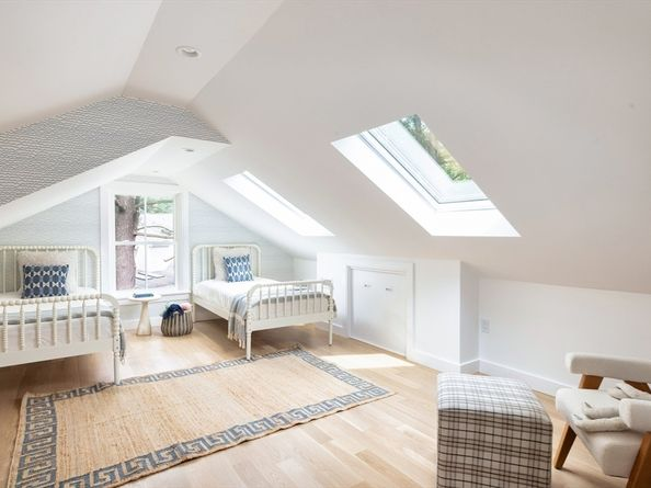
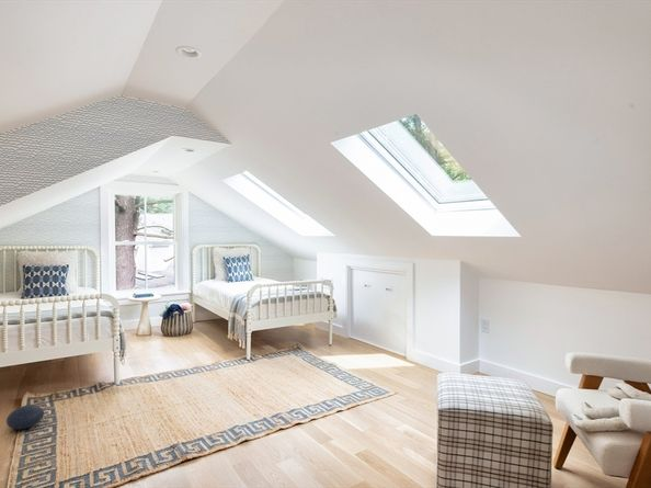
+ ball [5,404,45,430]
